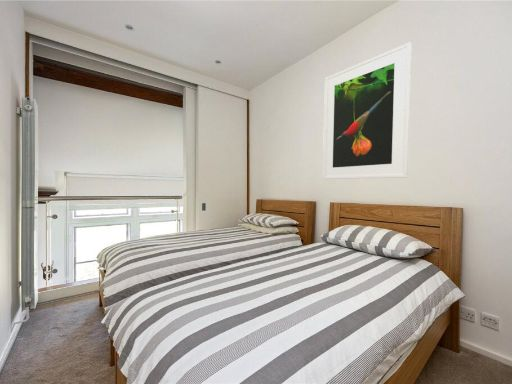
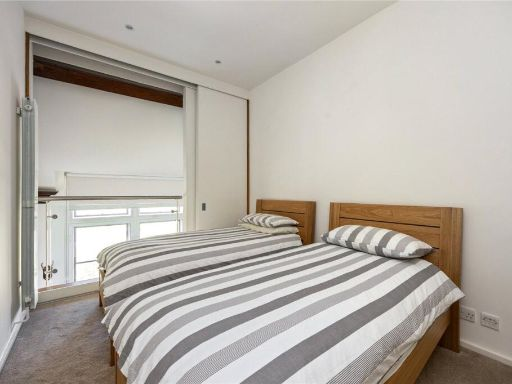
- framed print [322,41,412,180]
